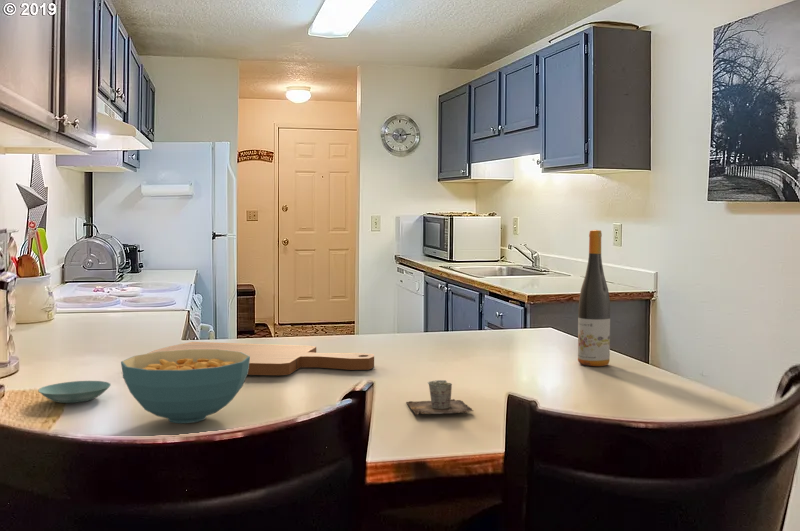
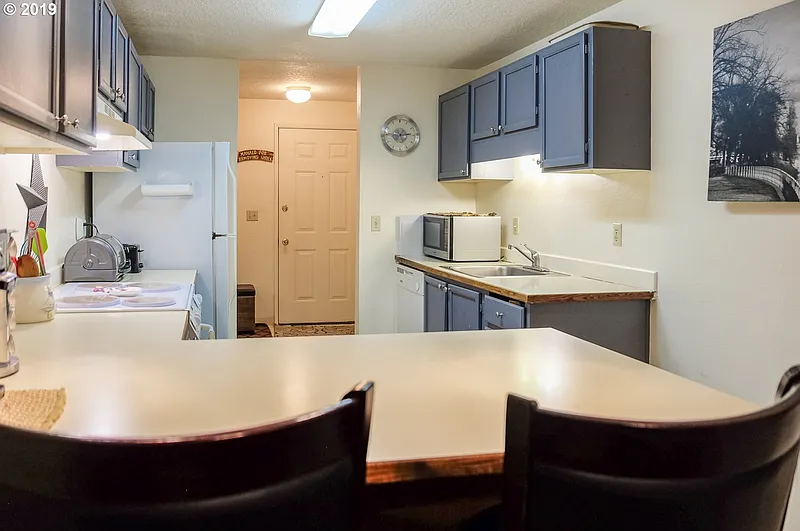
- cup [405,379,474,417]
- cutting board [146,341,375,376]
- saucer [37,380,112,404]
- cereal bowl [120,349,250,424]
- wine bottle [577,229,611,367]
